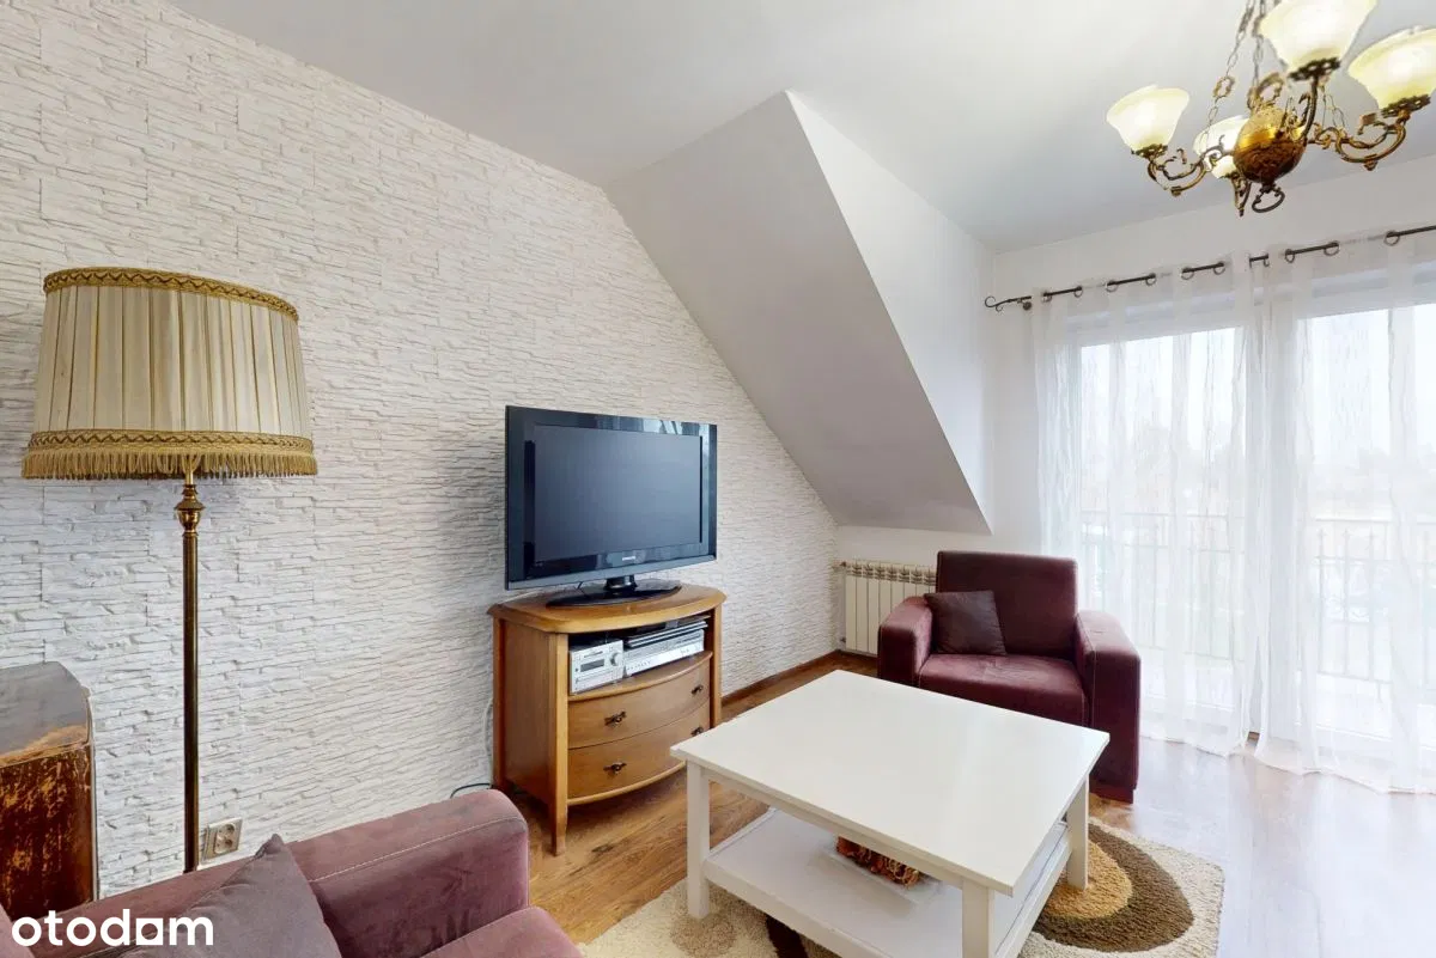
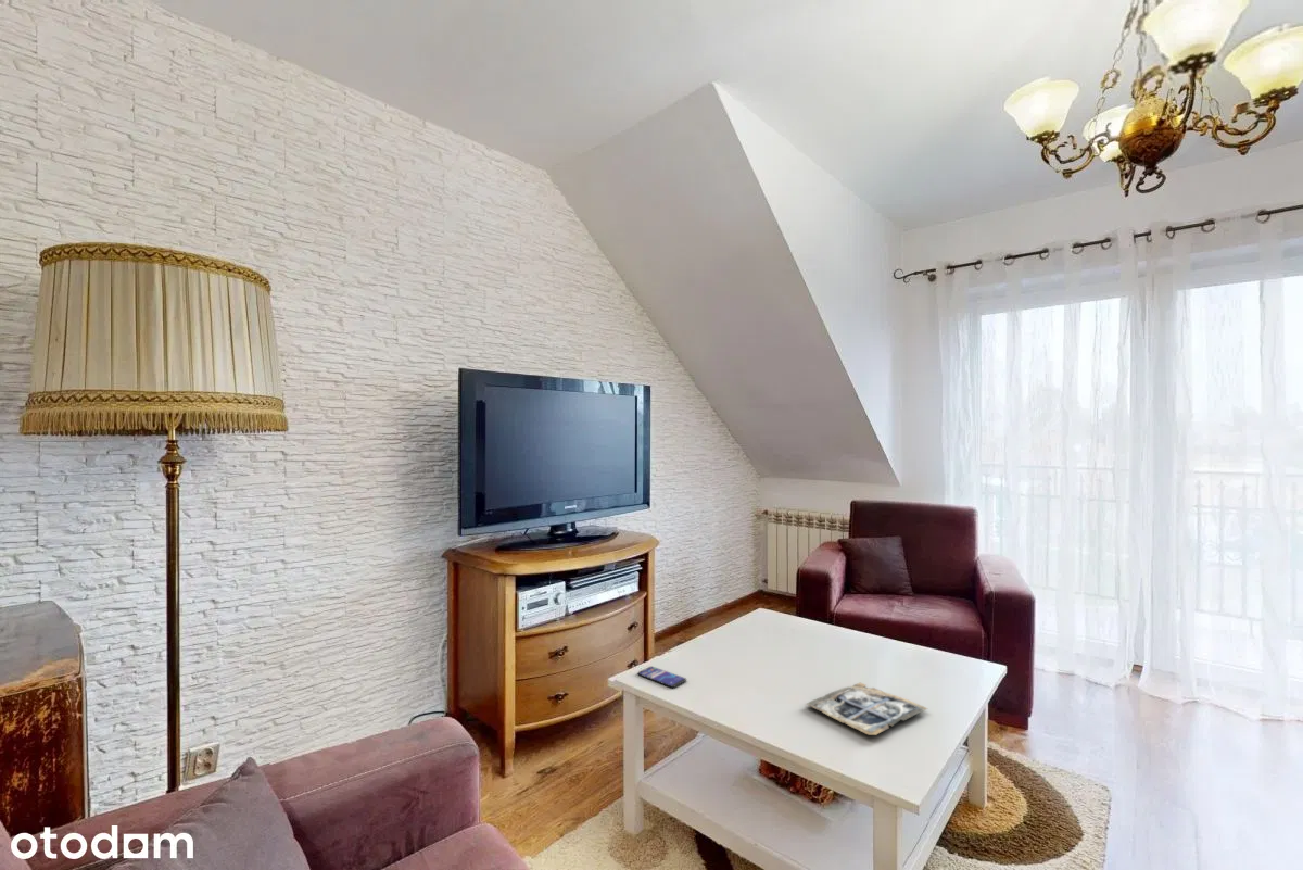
+ magazine [806,682,928,736]
+ smartphone [636,666,687,689]
